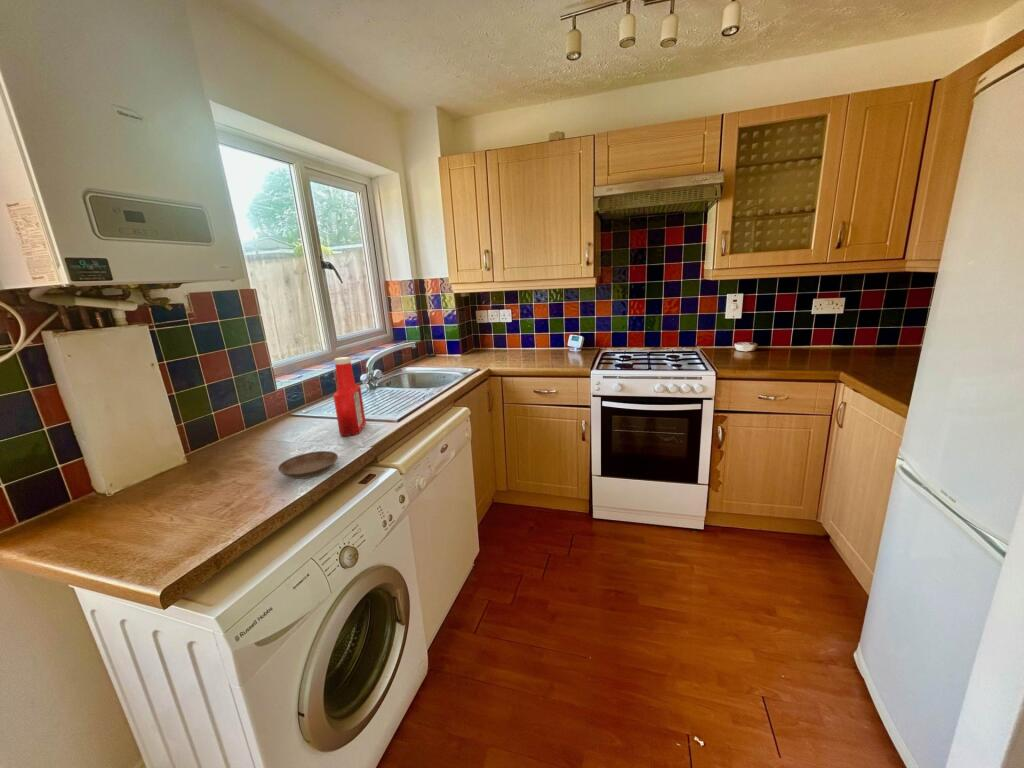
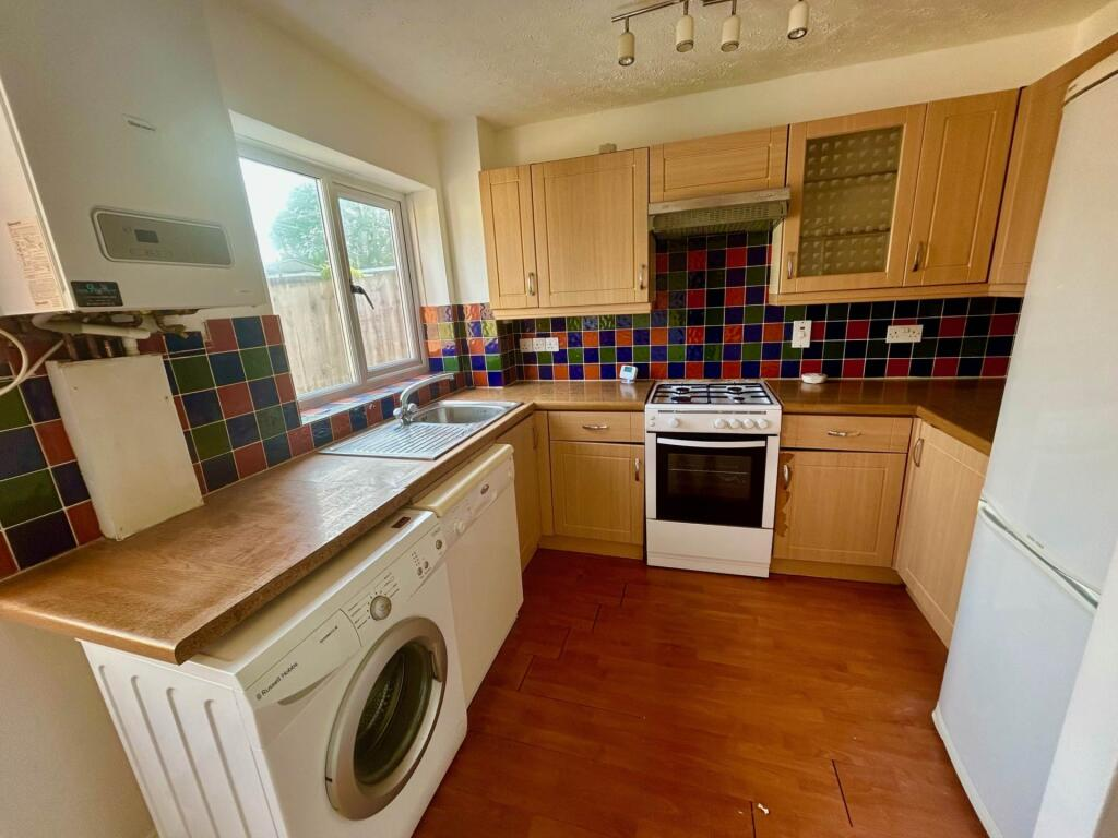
- soap bottle [332,356,367,437]
- saucer [277,450,339,480]
